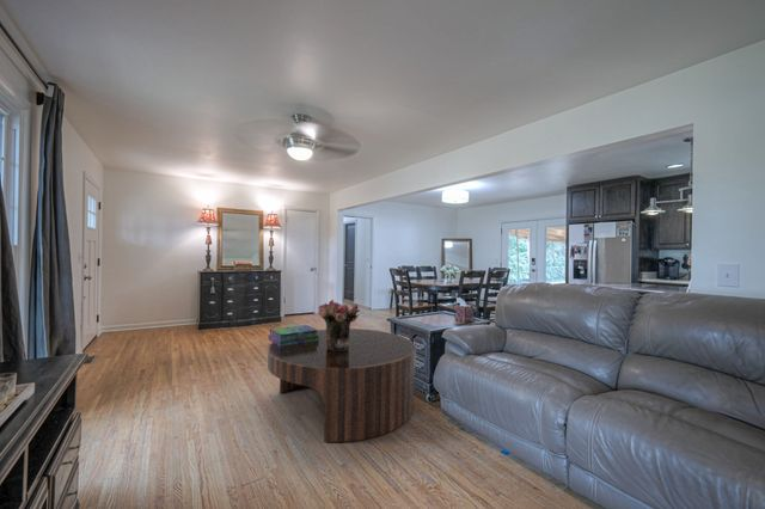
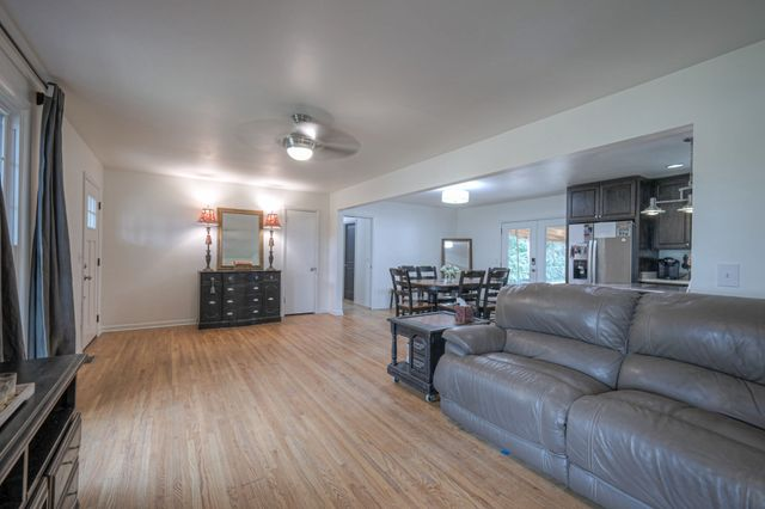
- bouquet [317,299,361,351]
- coffee table [267,327,417,443]
- stack of books [268,324,319,347]
